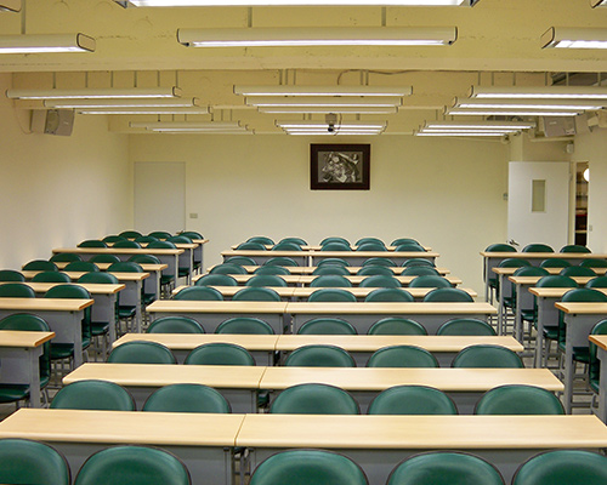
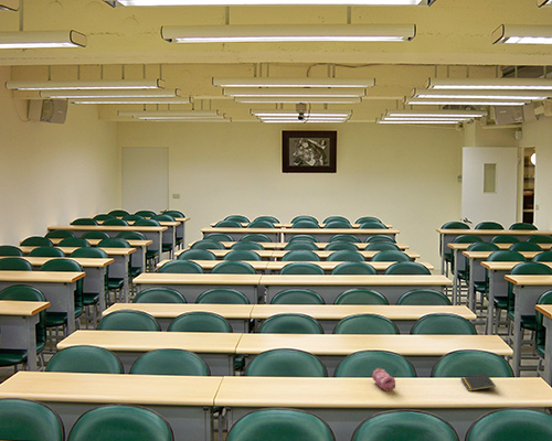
+ notepad [460,373,497,392]
+ pencil case [371,367,396,392]
